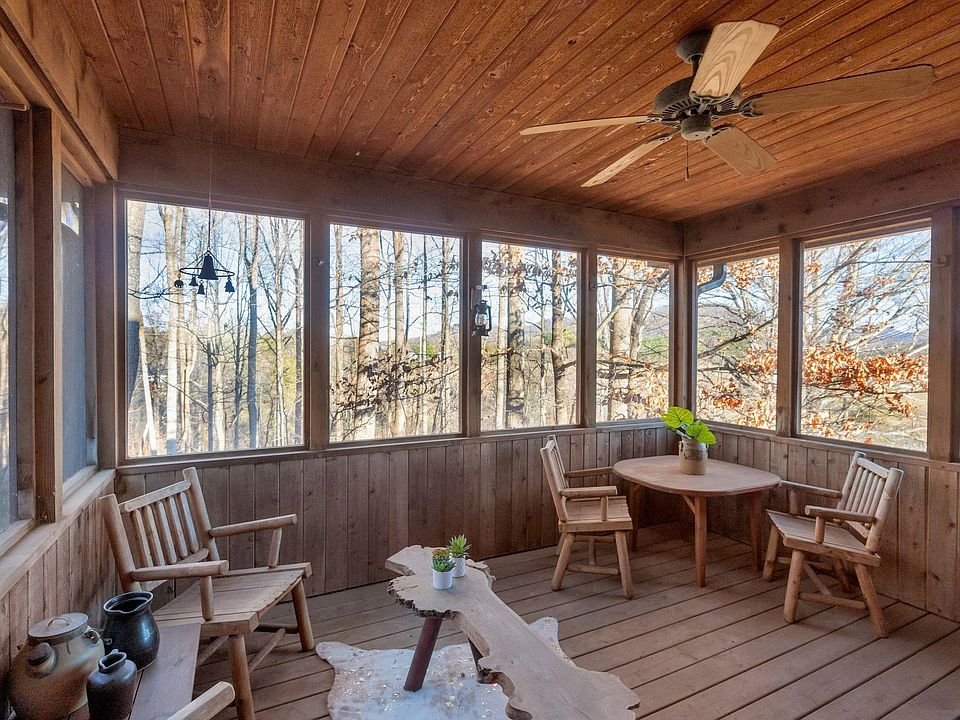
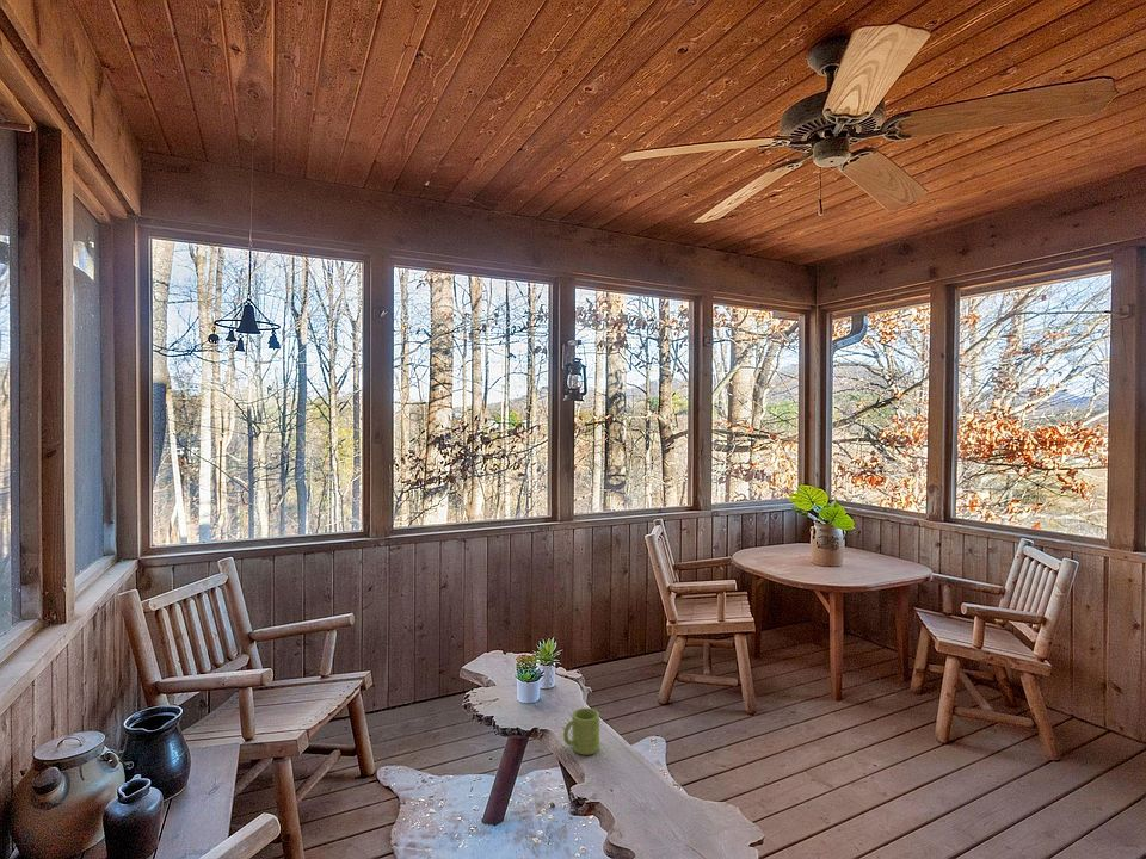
+ mug [562,707,600,756]
